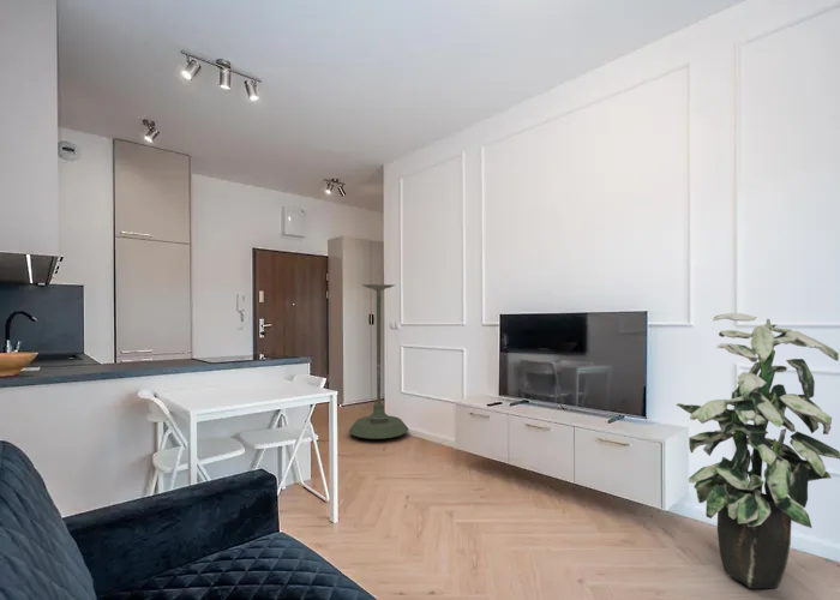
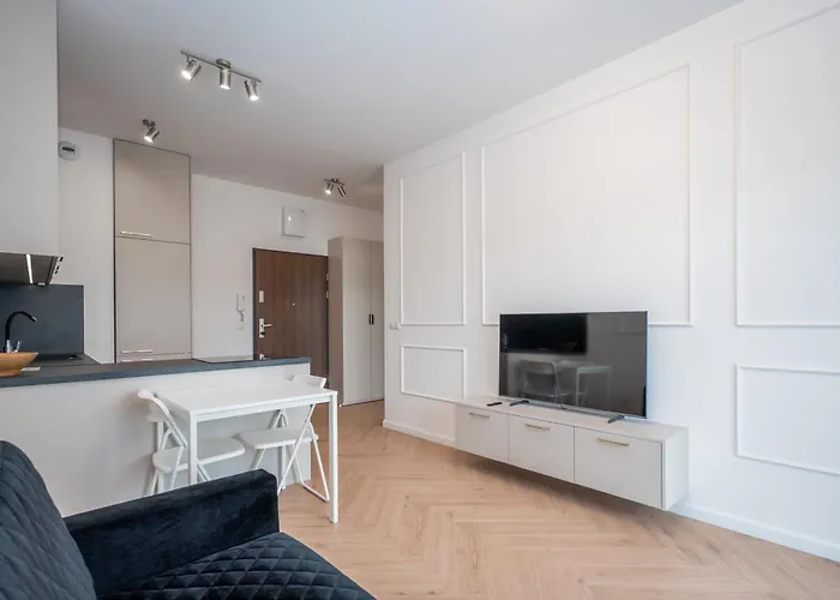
- plant stand [348,283,409,439]
- indoor plant [674,312,840,589]
